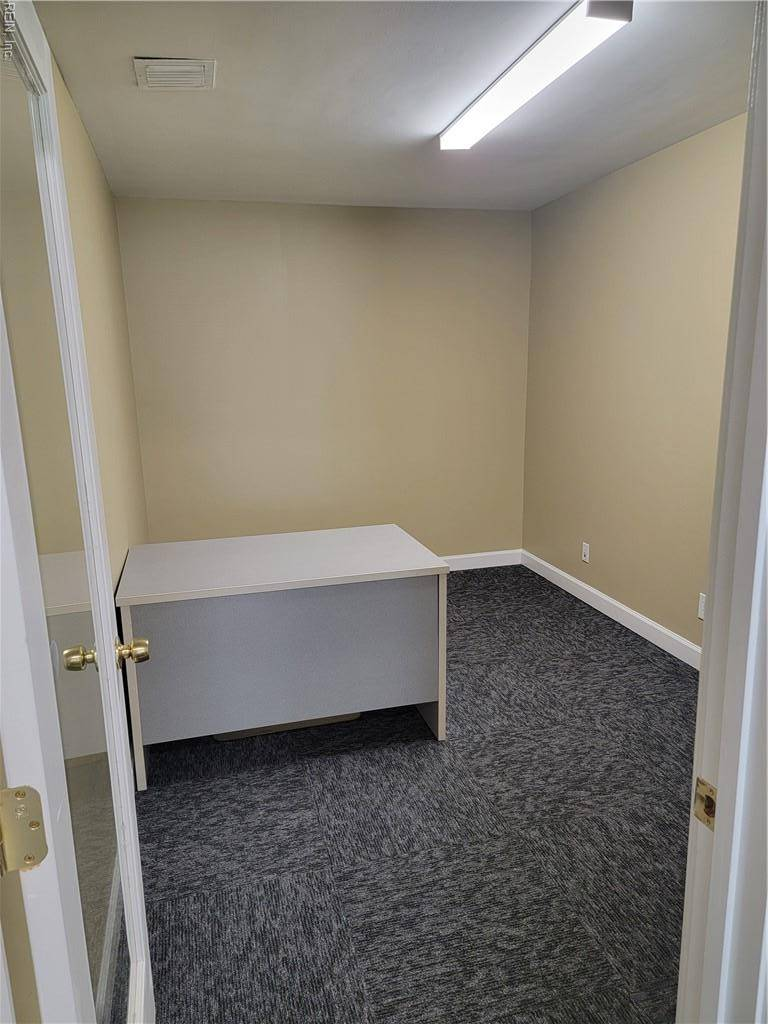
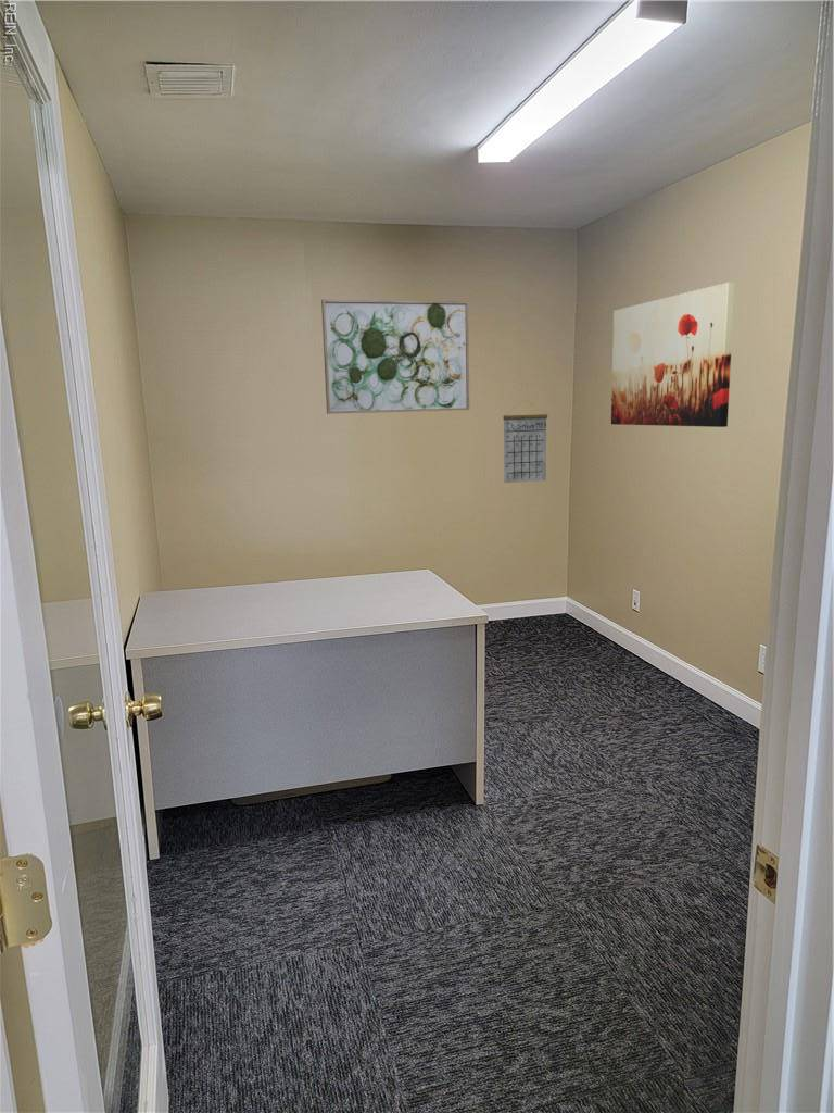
+ wall art [610,282,736,428]
+ wall art [320,299,470,415]
+ calendar [502,398,548,484]
